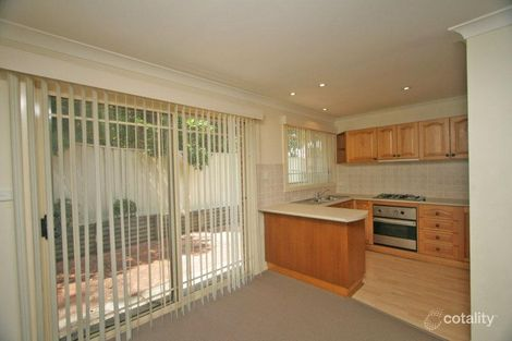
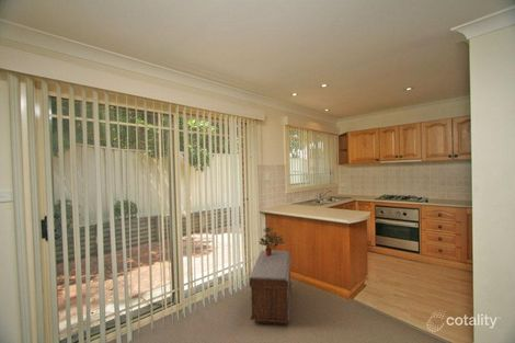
+ bench [248,250,293,327]
+ potted plant [259,226,286,256]
